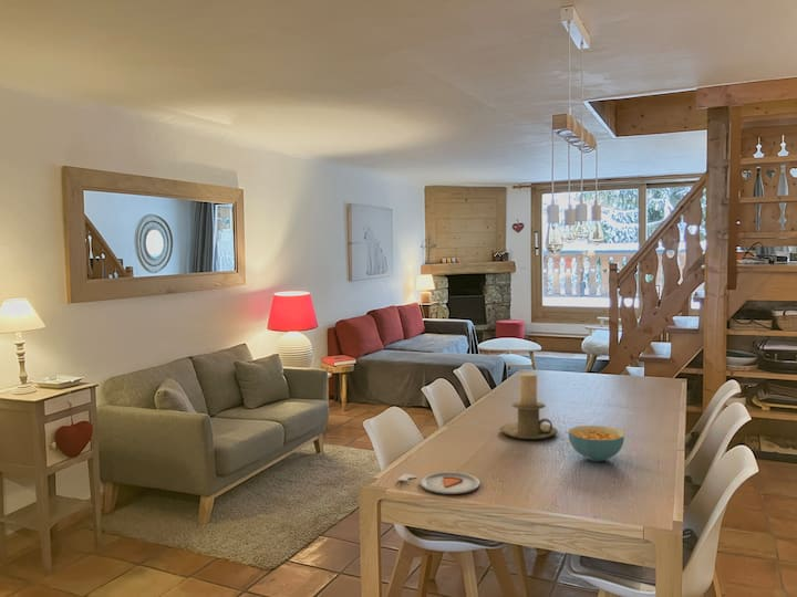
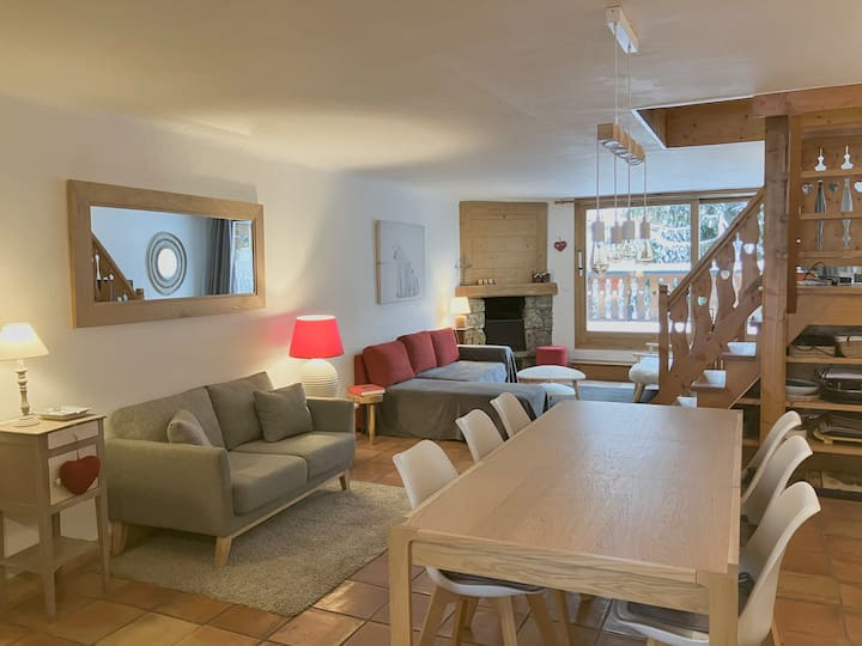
- cereal bowl [567,425,625,462]
- candle holder [499,373,559,441]
- dinner plate [396,471,480,495]
